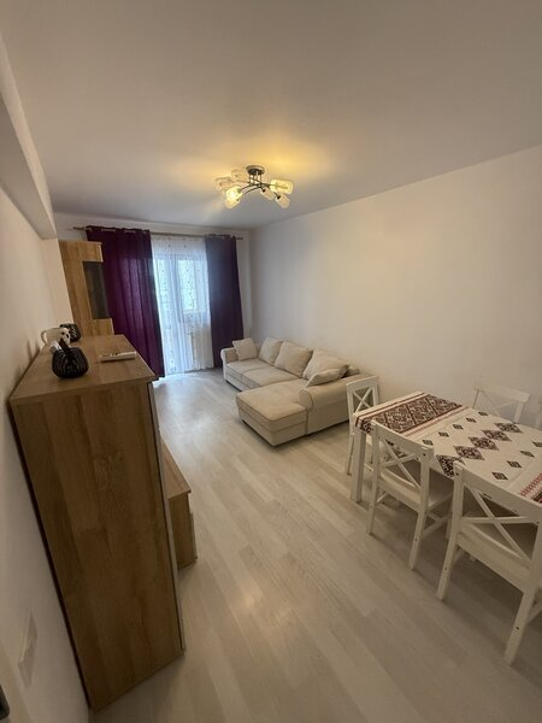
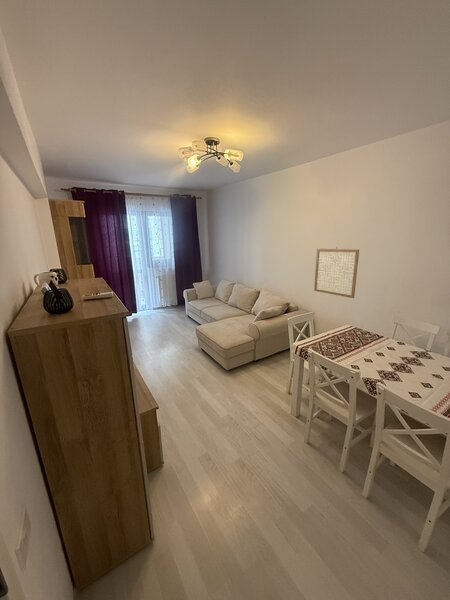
+ wall art [313,247,360,299]
